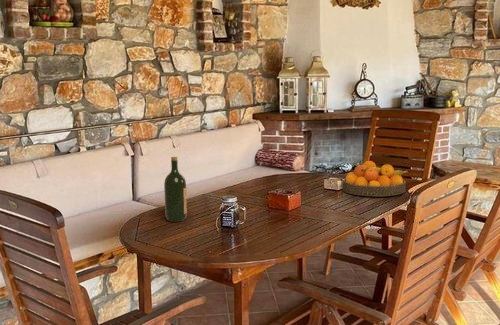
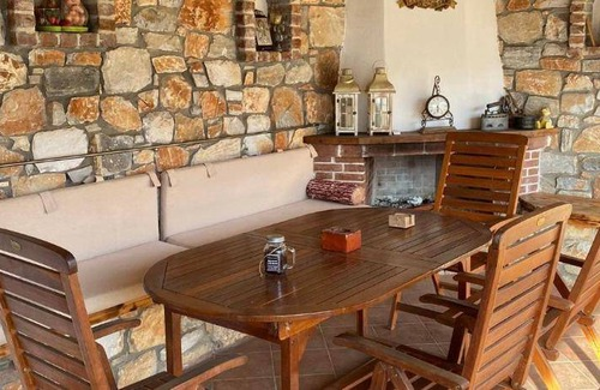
- fruit bowl [341,160,409,197]
- wine bottle [163,156,188,223]
